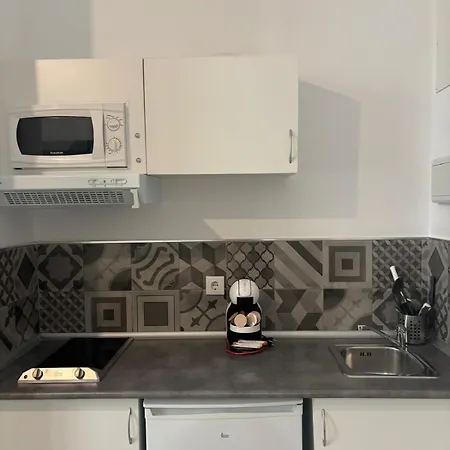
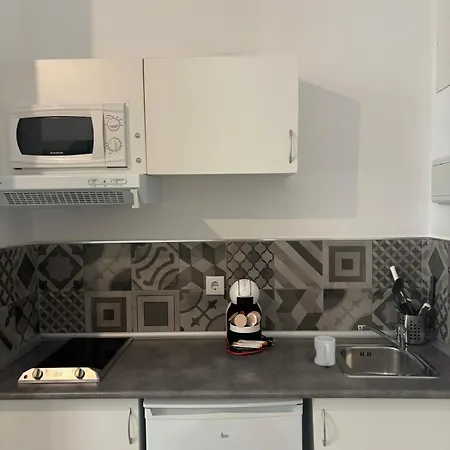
+ mug [313,335,336,367]
